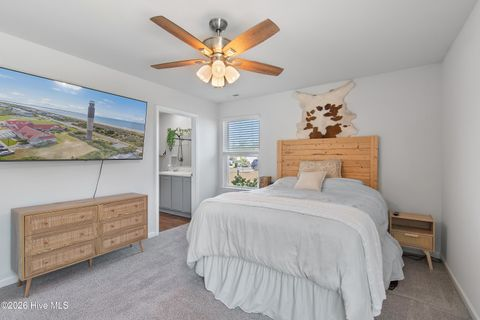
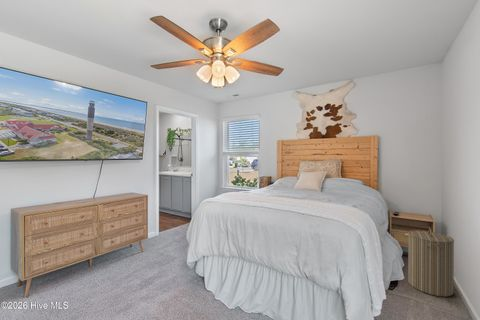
+ laundry hamper [407,226,455,298]
